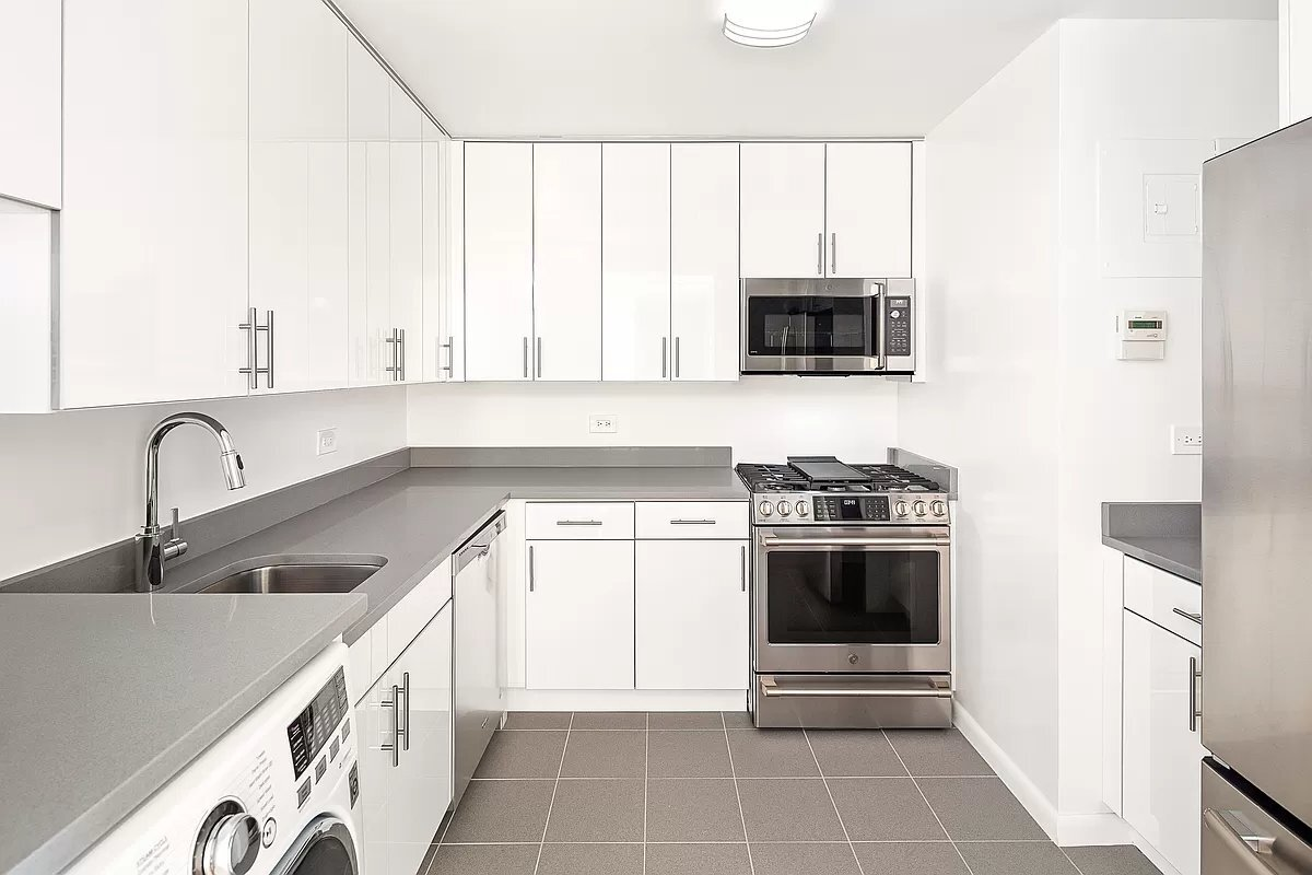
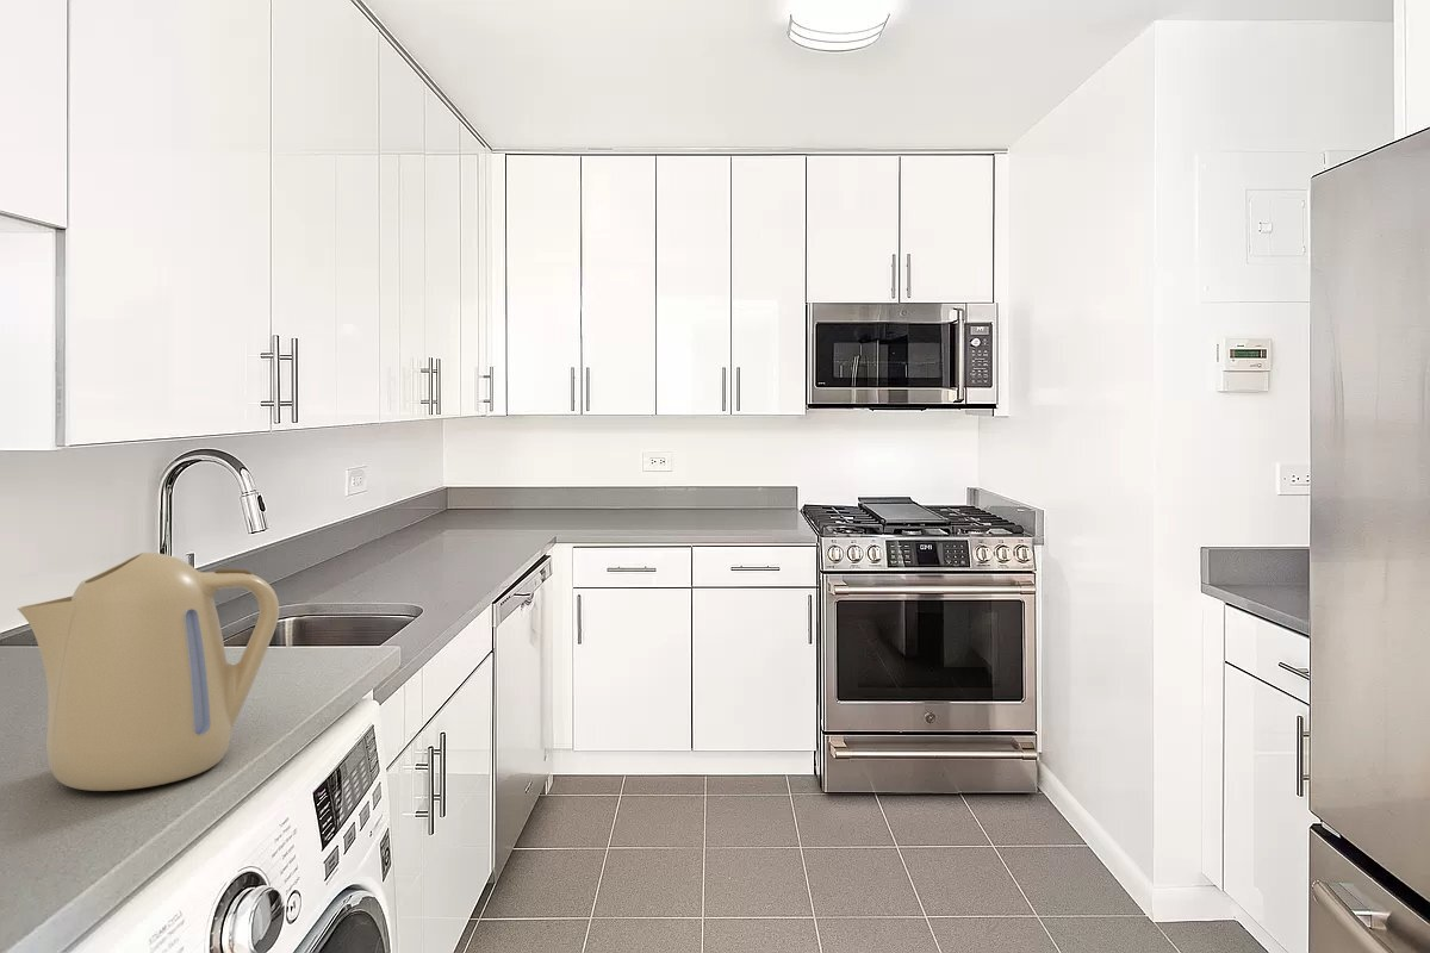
+ kettle [17,552,280,792]
